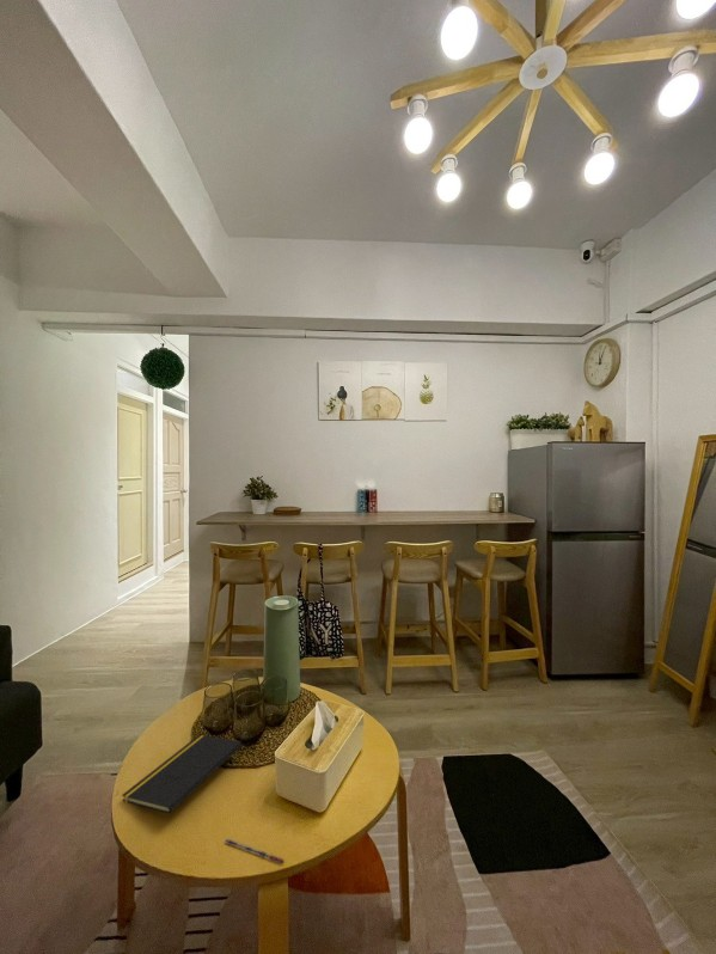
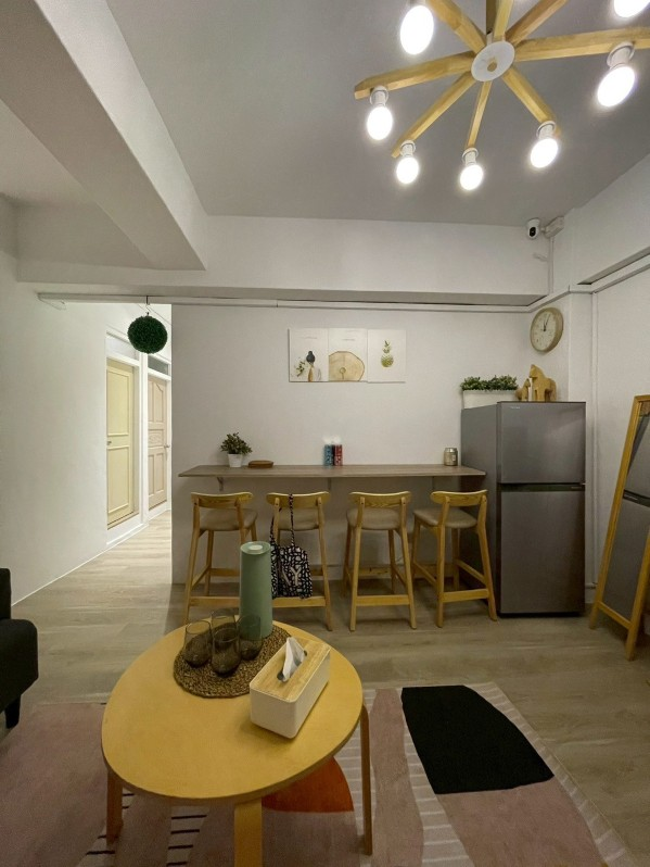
- pen [225,837,286,866]
- notepad [121,734,244,815]
